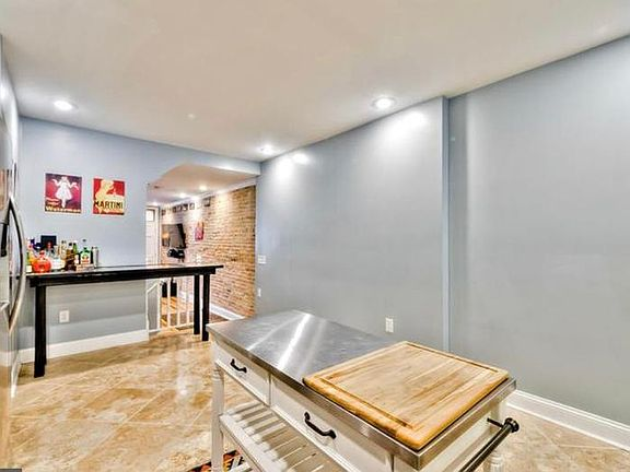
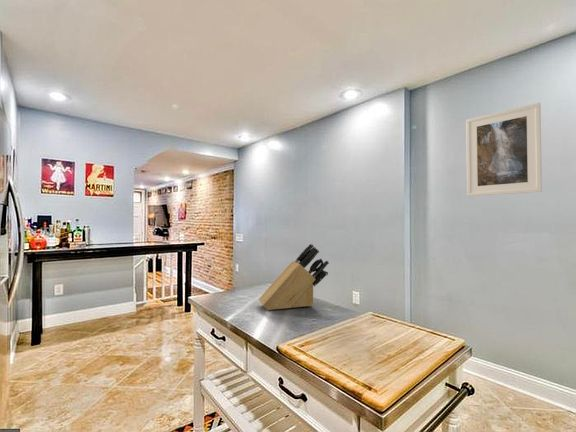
+ knife block [258,243,330,311]
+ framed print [465,102,543,197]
